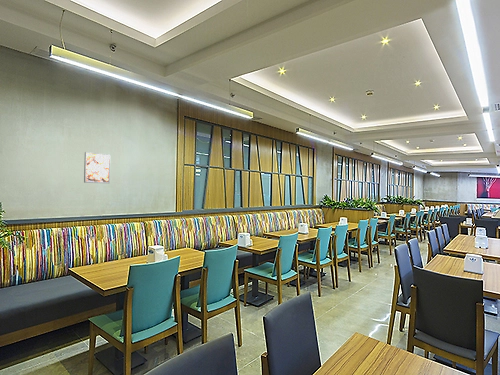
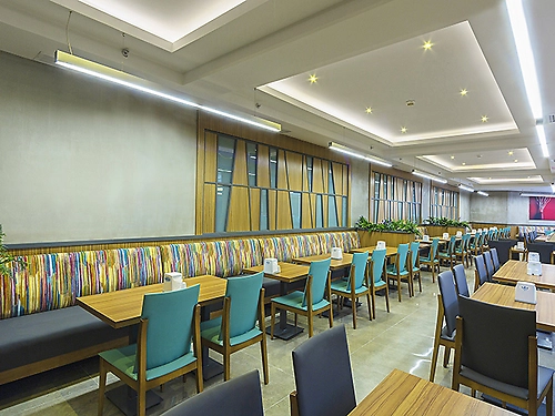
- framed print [83,151,111,184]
